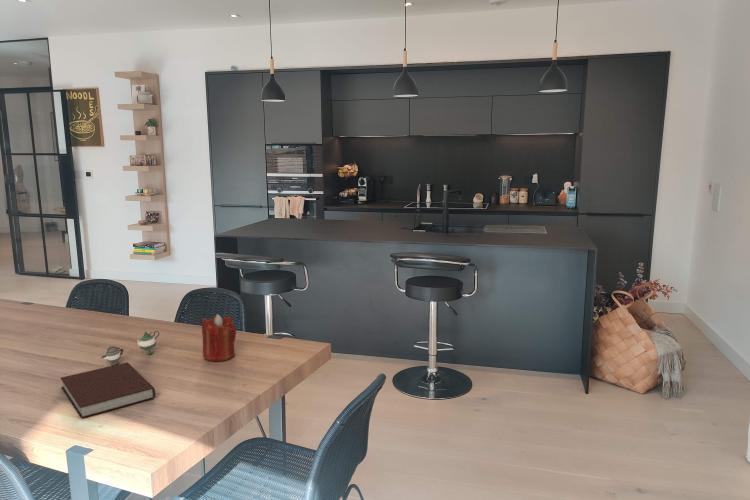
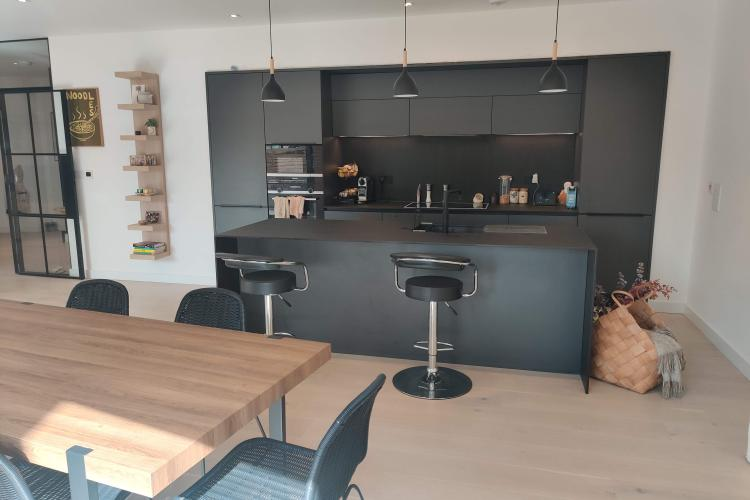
- teapot [101,330,160,366]
- notebook [60,361,156,419]
- candle [201,313,237,362]
